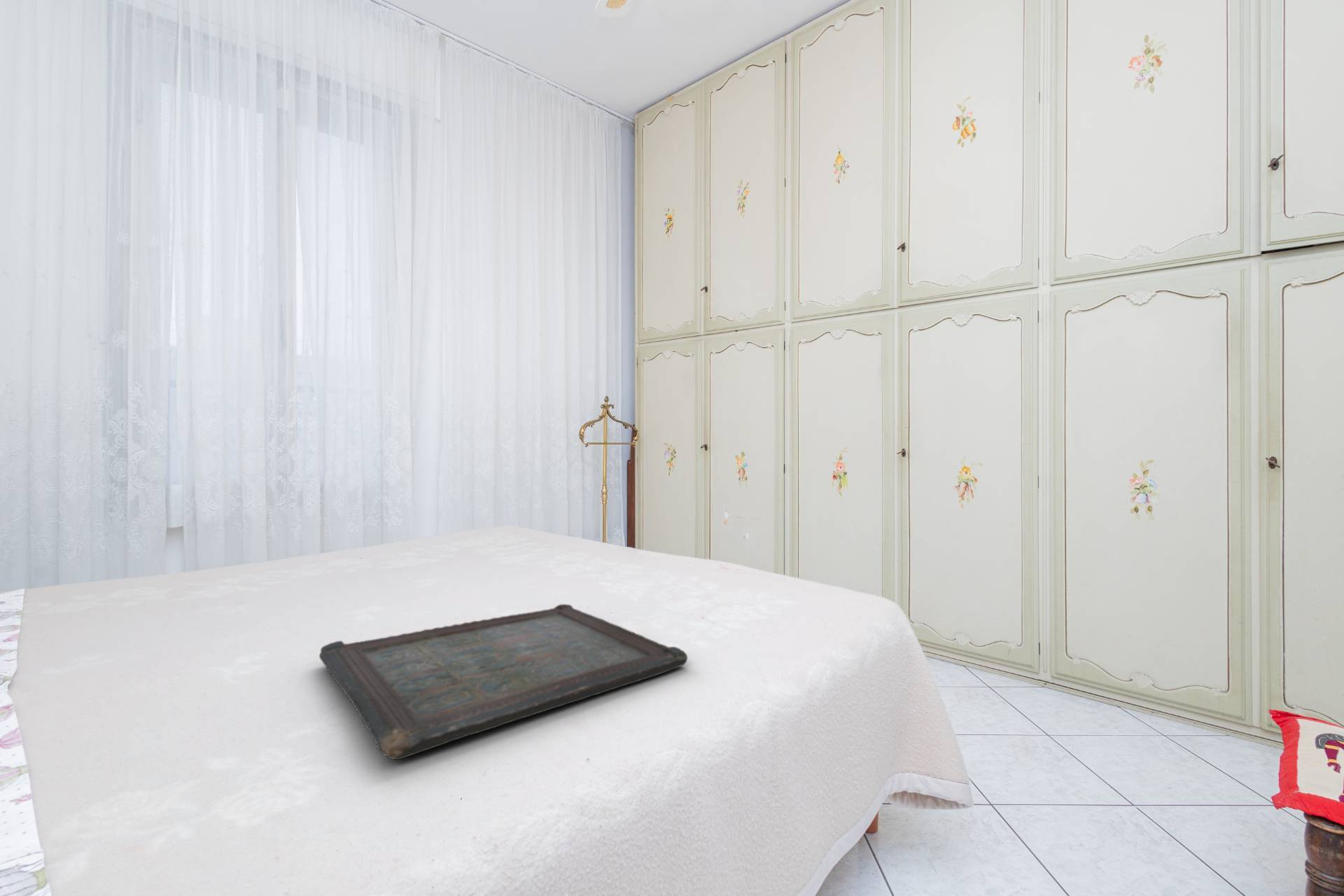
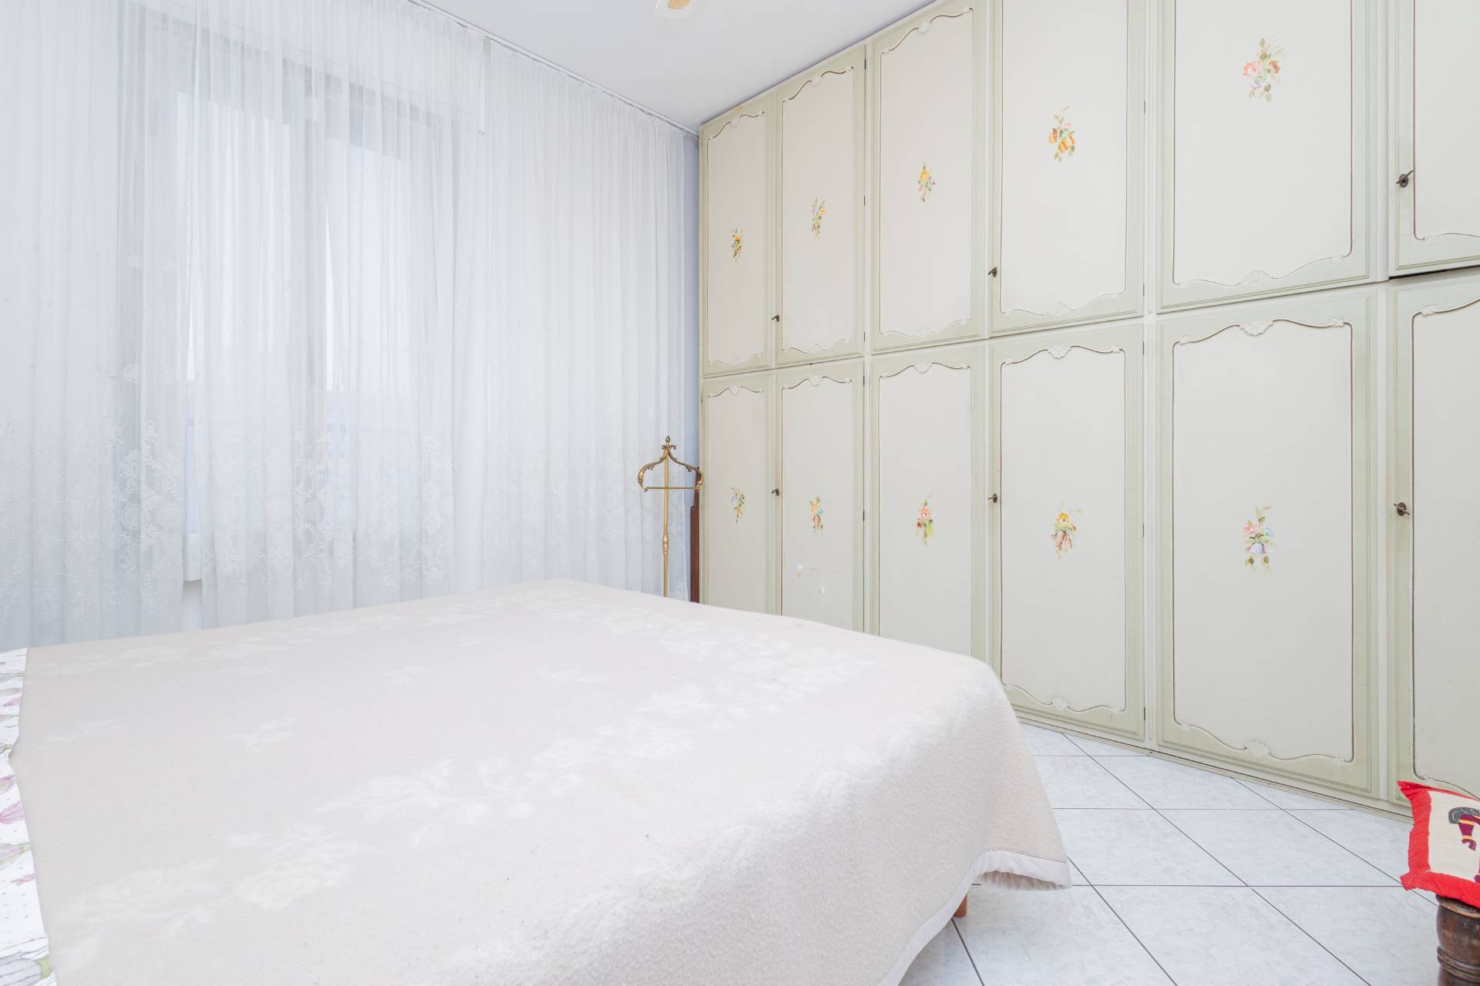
- serving tray [318,603,688,760]
